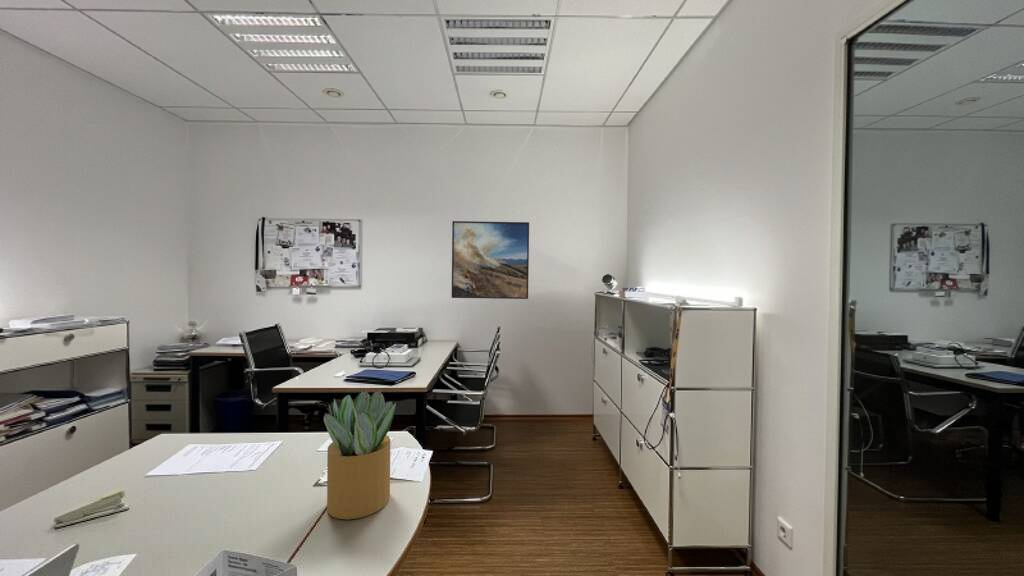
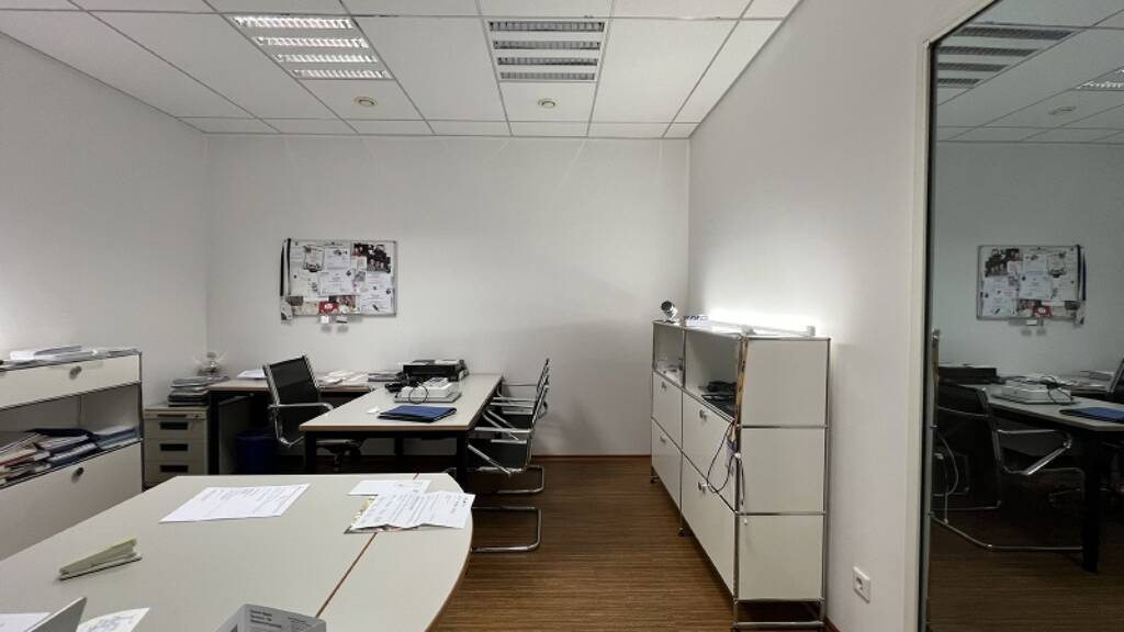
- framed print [451,220,530,300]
- potted plant [323,389,397,520]
